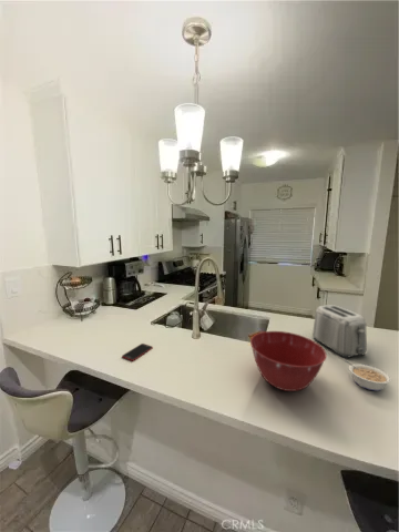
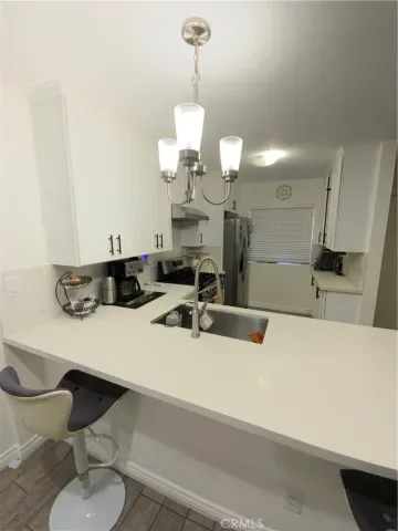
- toaster [311,304,368,358]
- mixing bowl [249,330,327,392]
- legume [342,358,392,392]
- cell phone [121,342,154,362]
